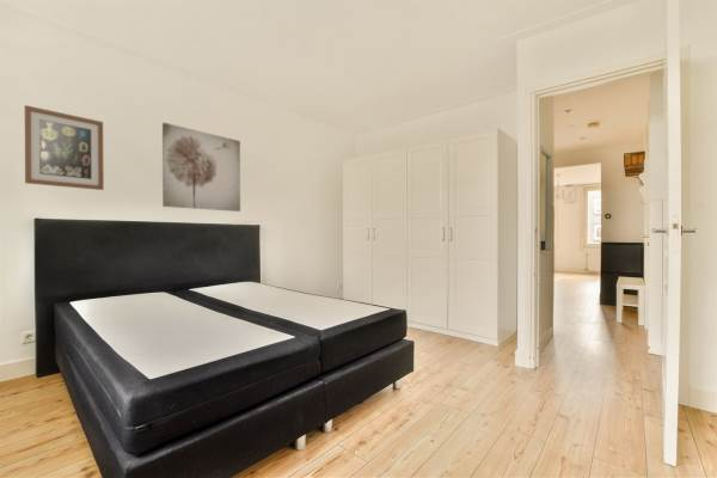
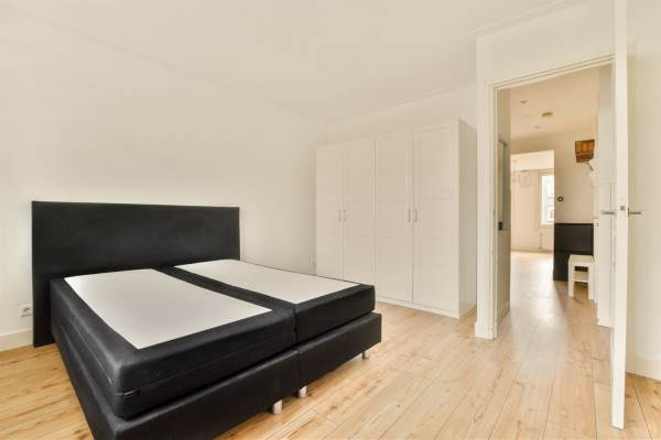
- wall art [161,122,241,213]
- wall art [24,104,105,191]
